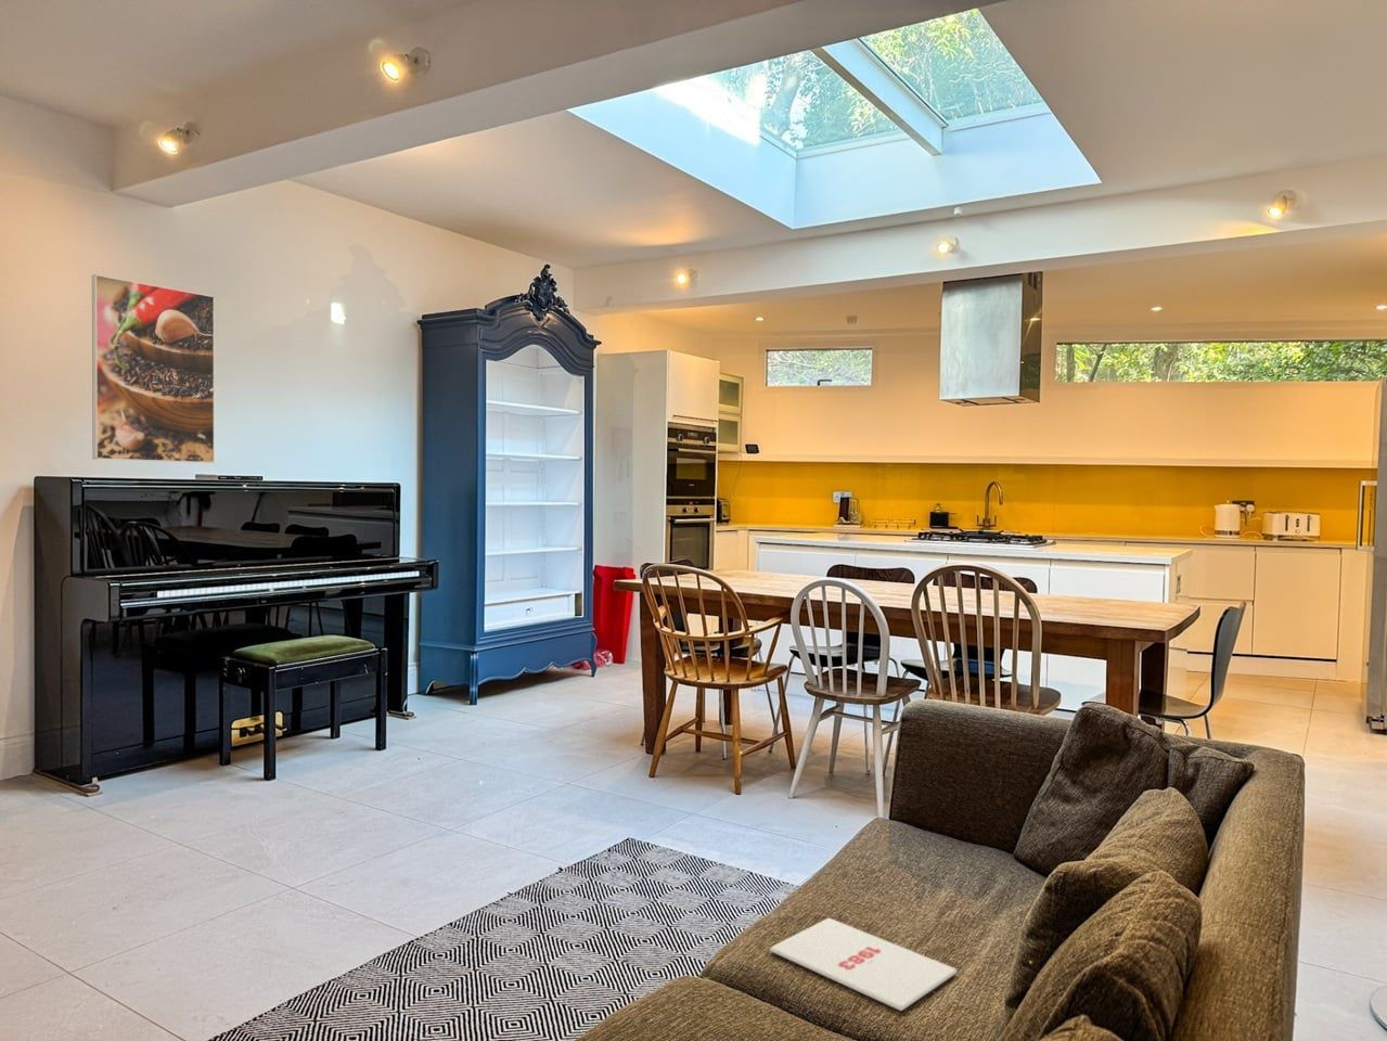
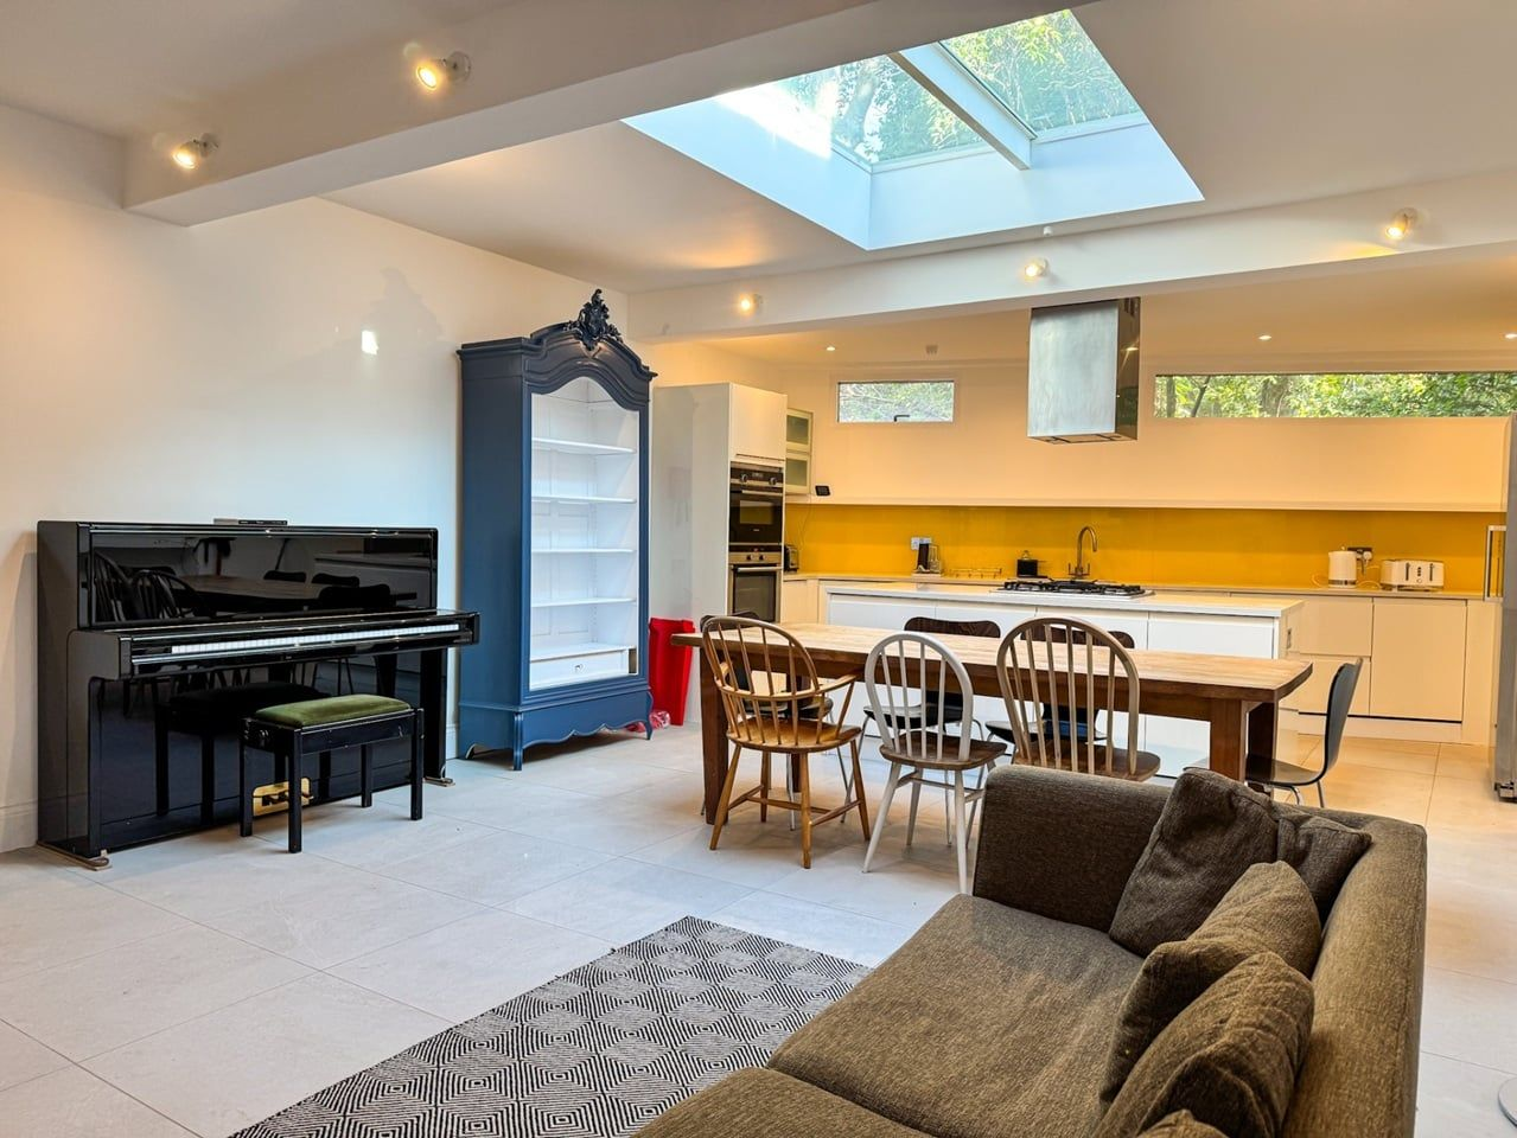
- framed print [91,273,215,464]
- magazine [768,916,959,1011]
